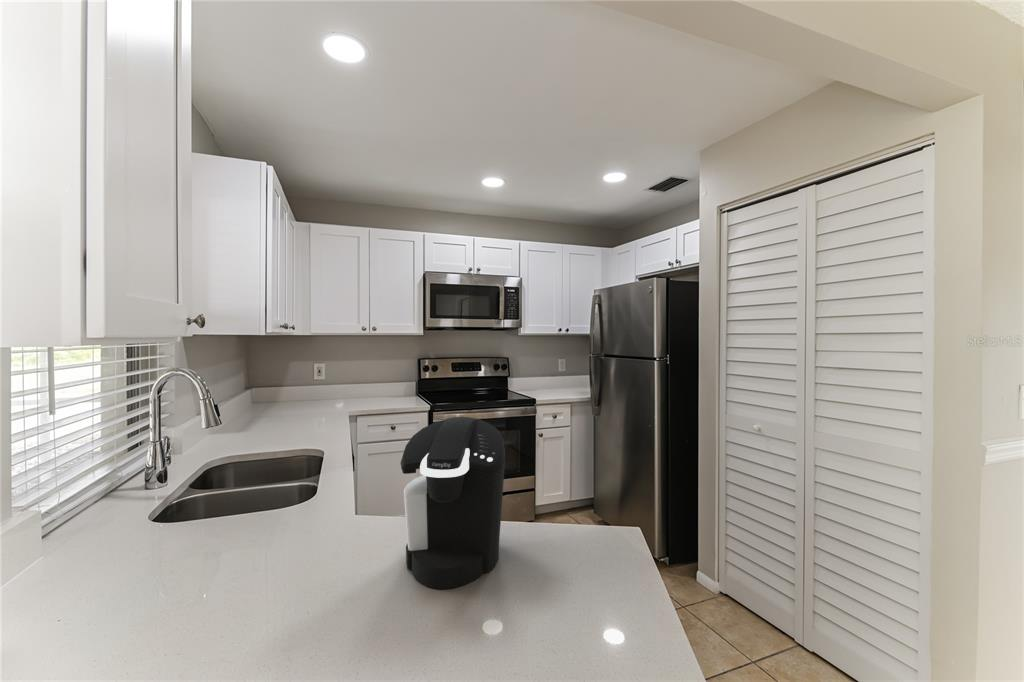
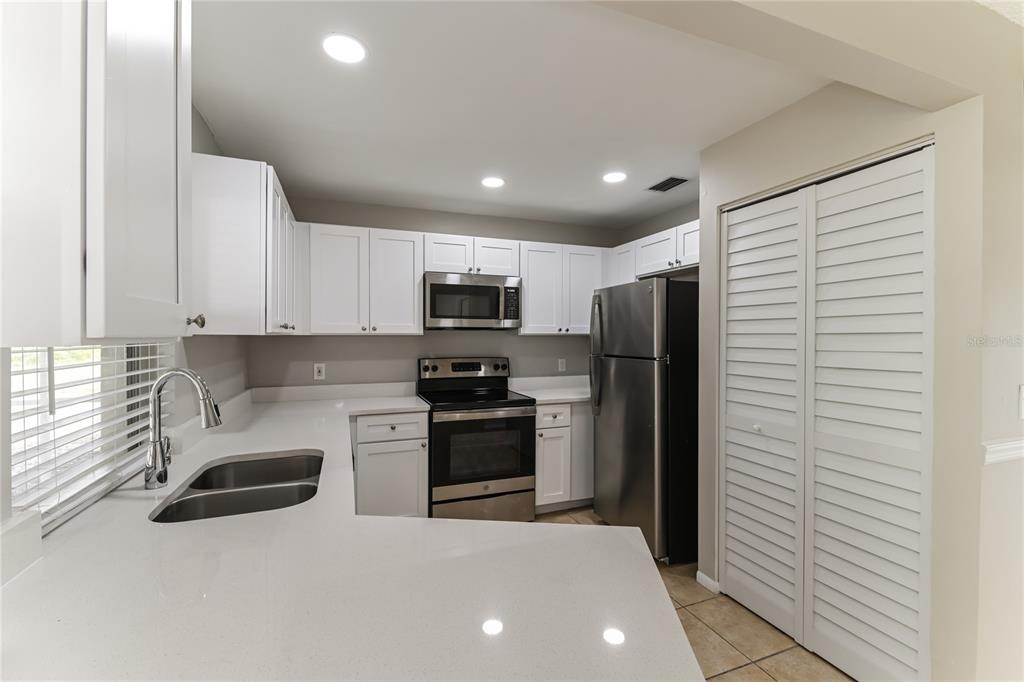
- coffee maker [400,416,506,590]
